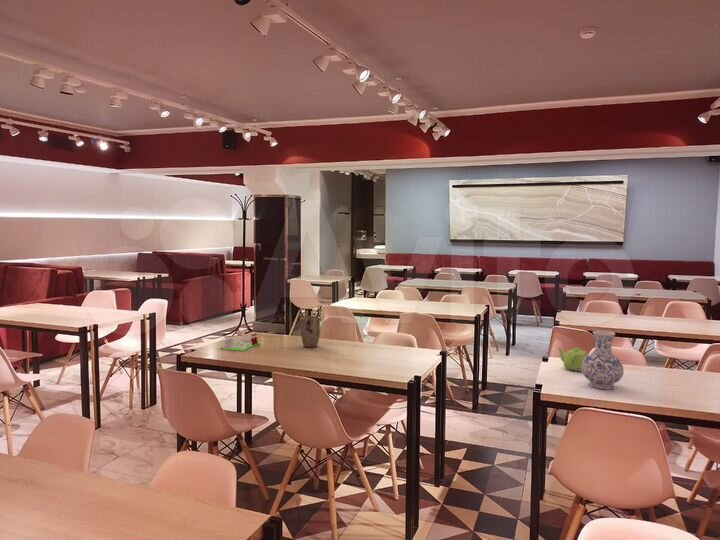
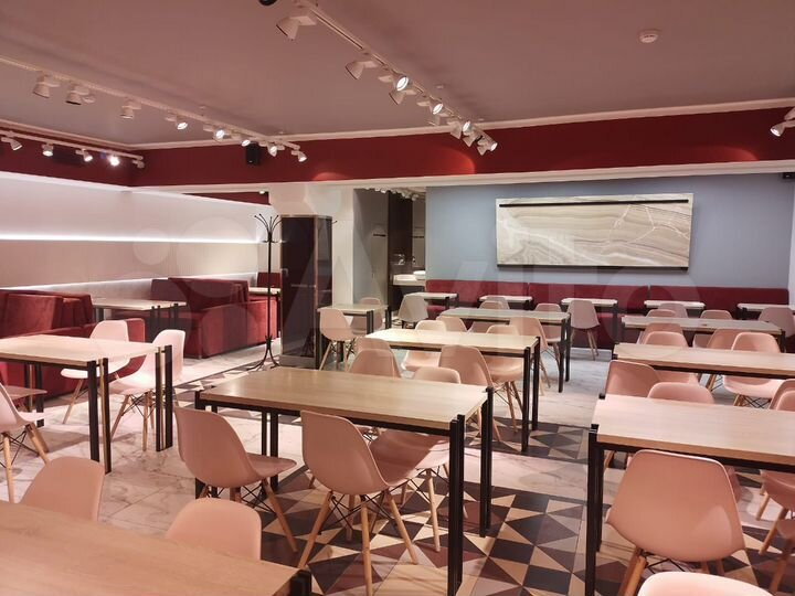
- teapot [556,346,588,372]
- plant pot [300,315,321,348]
- vase [581,330,625,391]
- architectural model [218,333,261,352]
